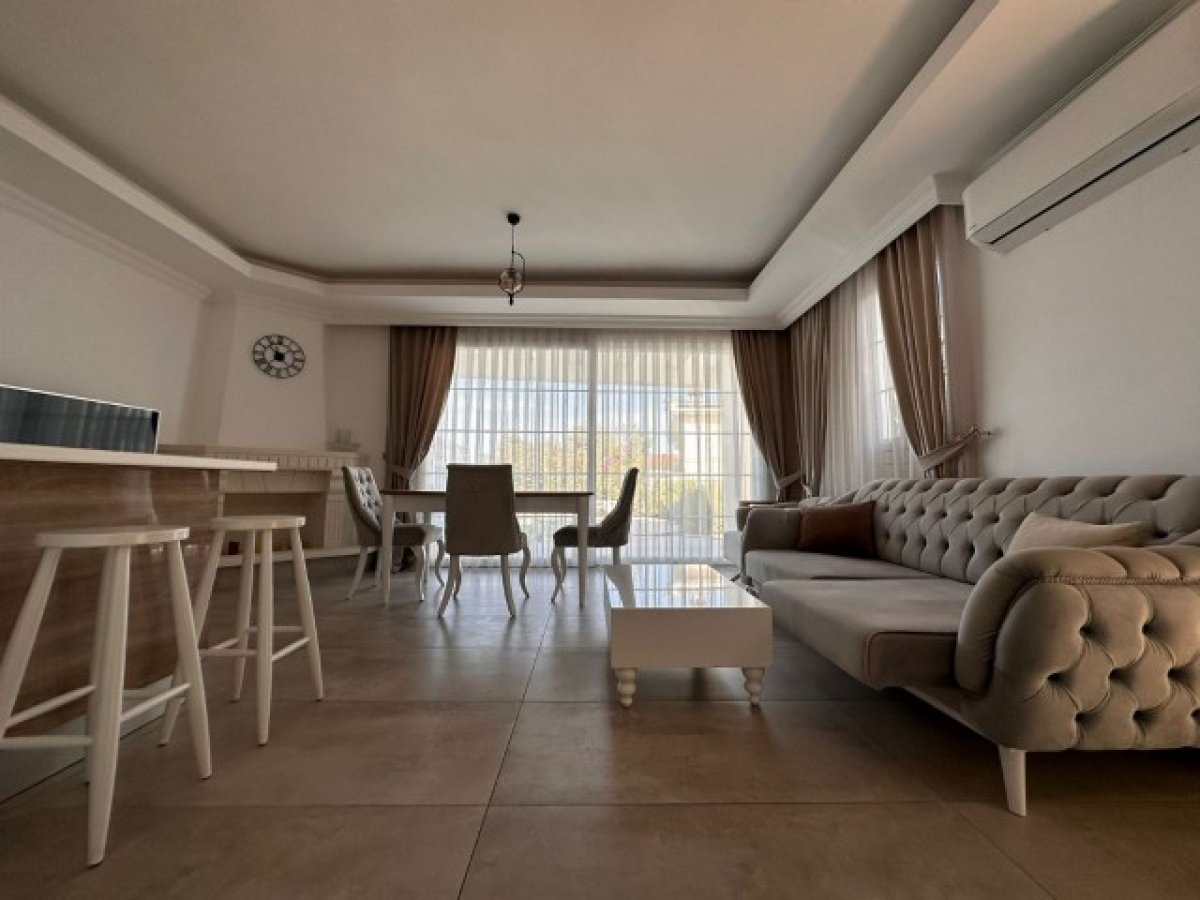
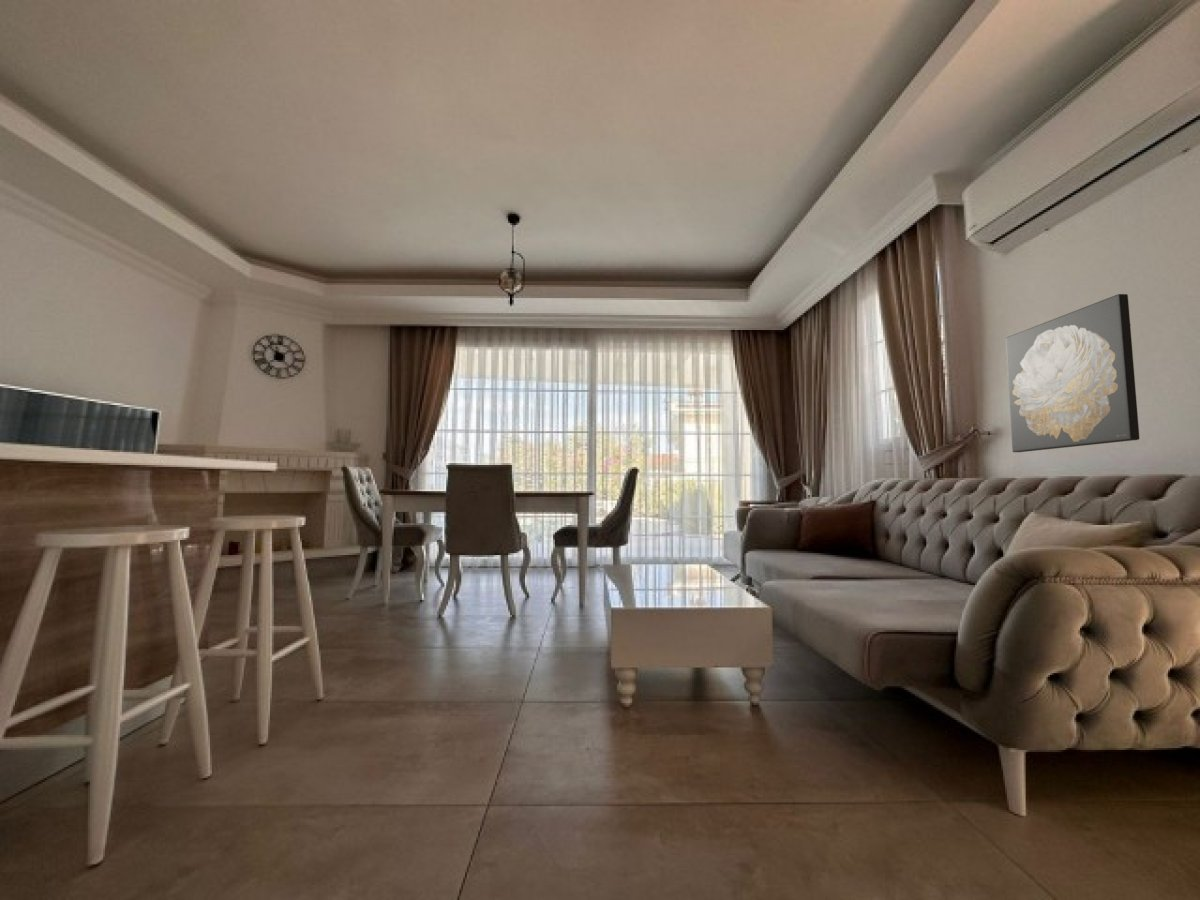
+ wall art [1005,293,1140,453]
